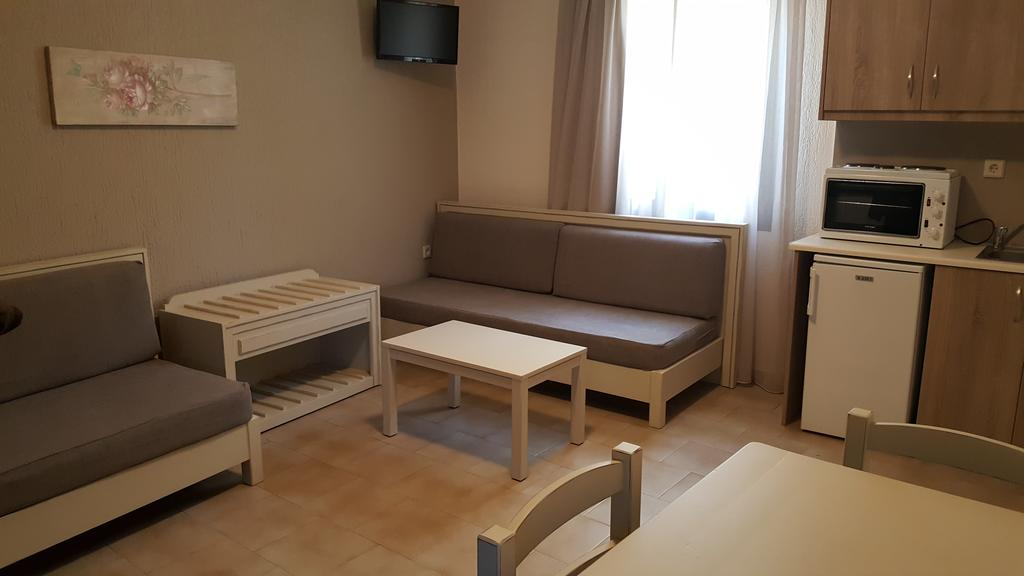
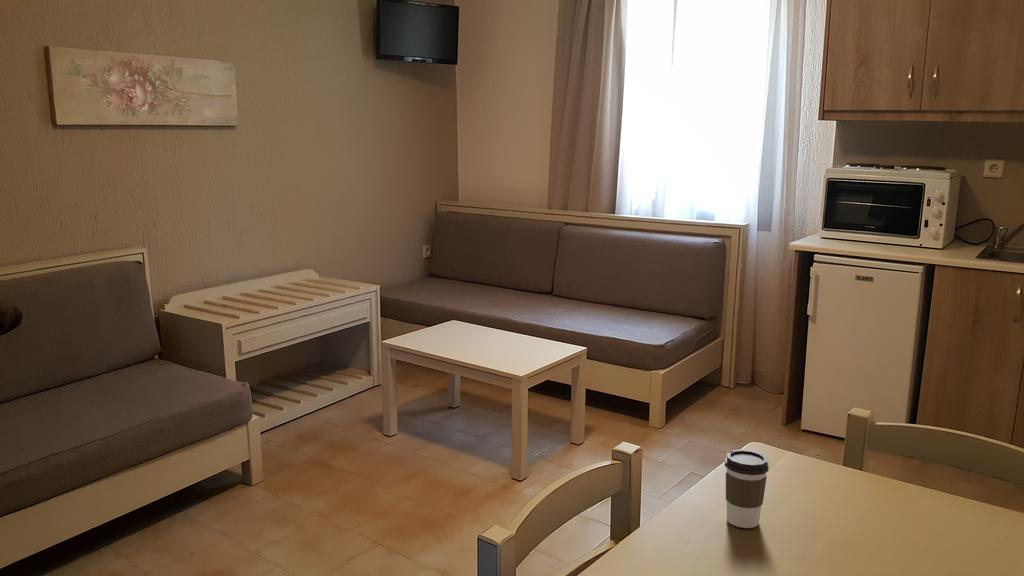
+ coffee cup [724,449,770,529]
